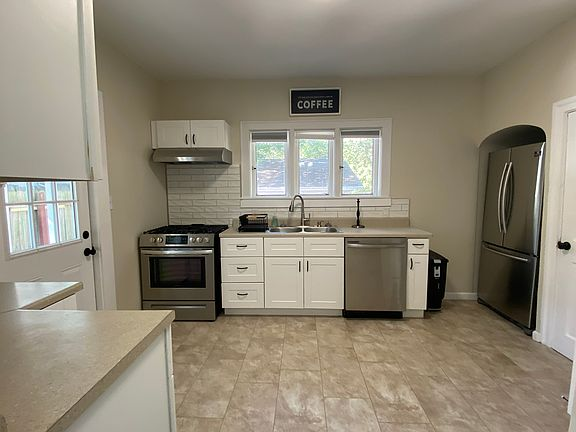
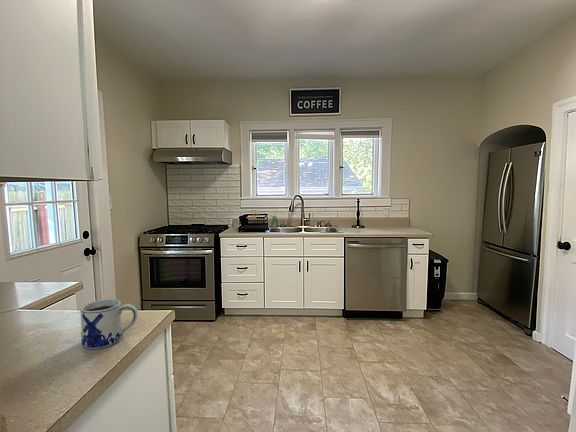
+ mug [79,298,139,350]
